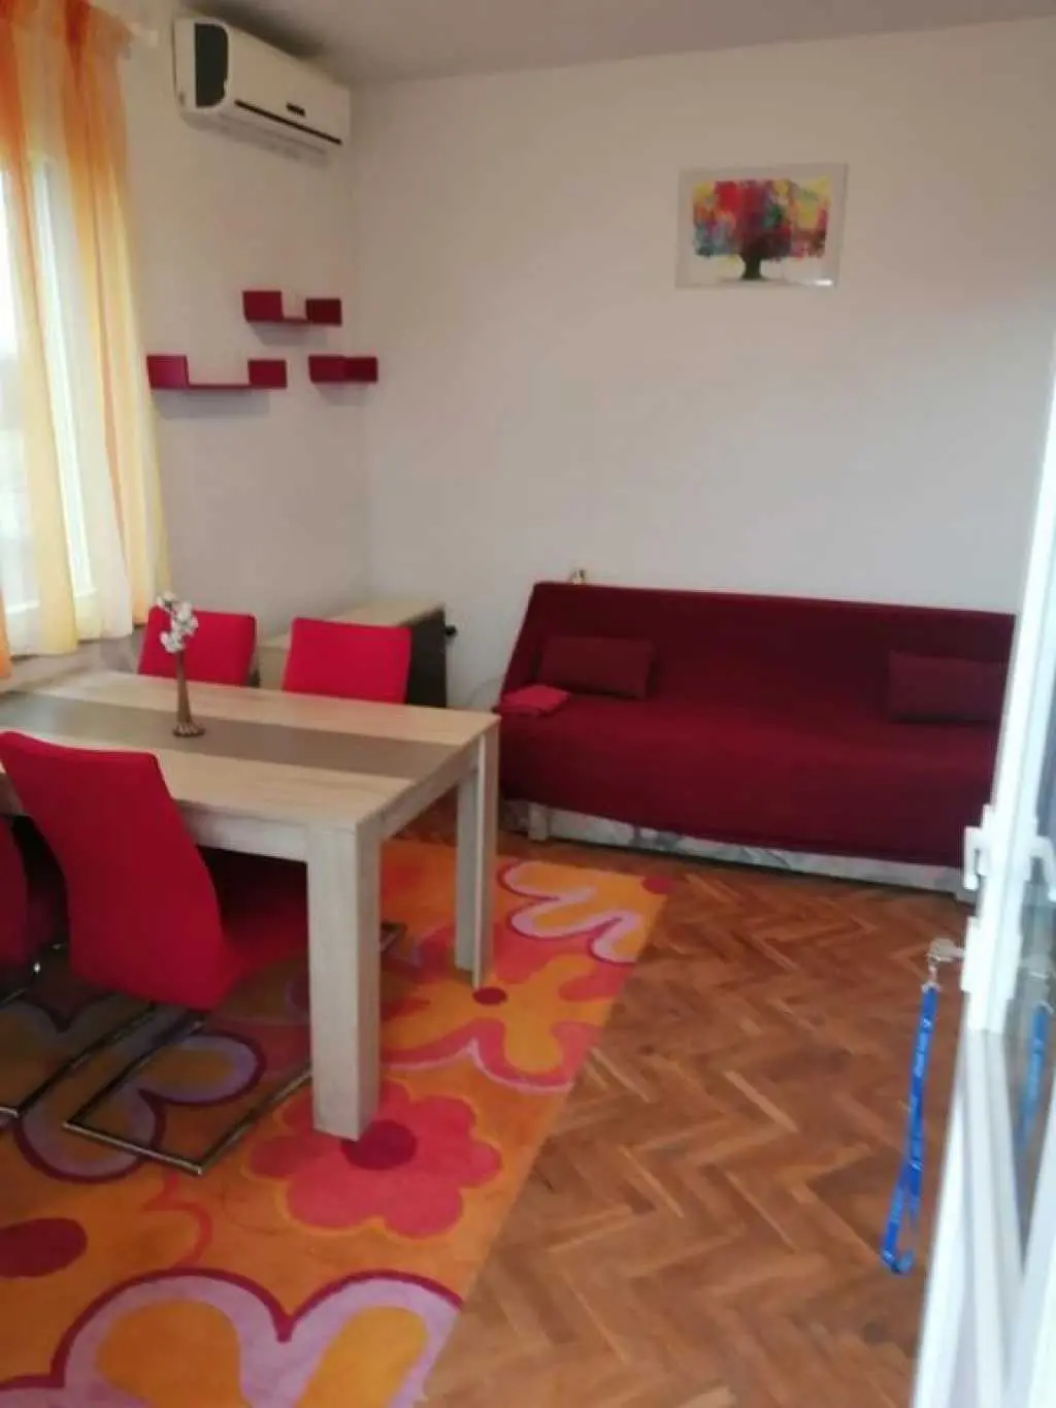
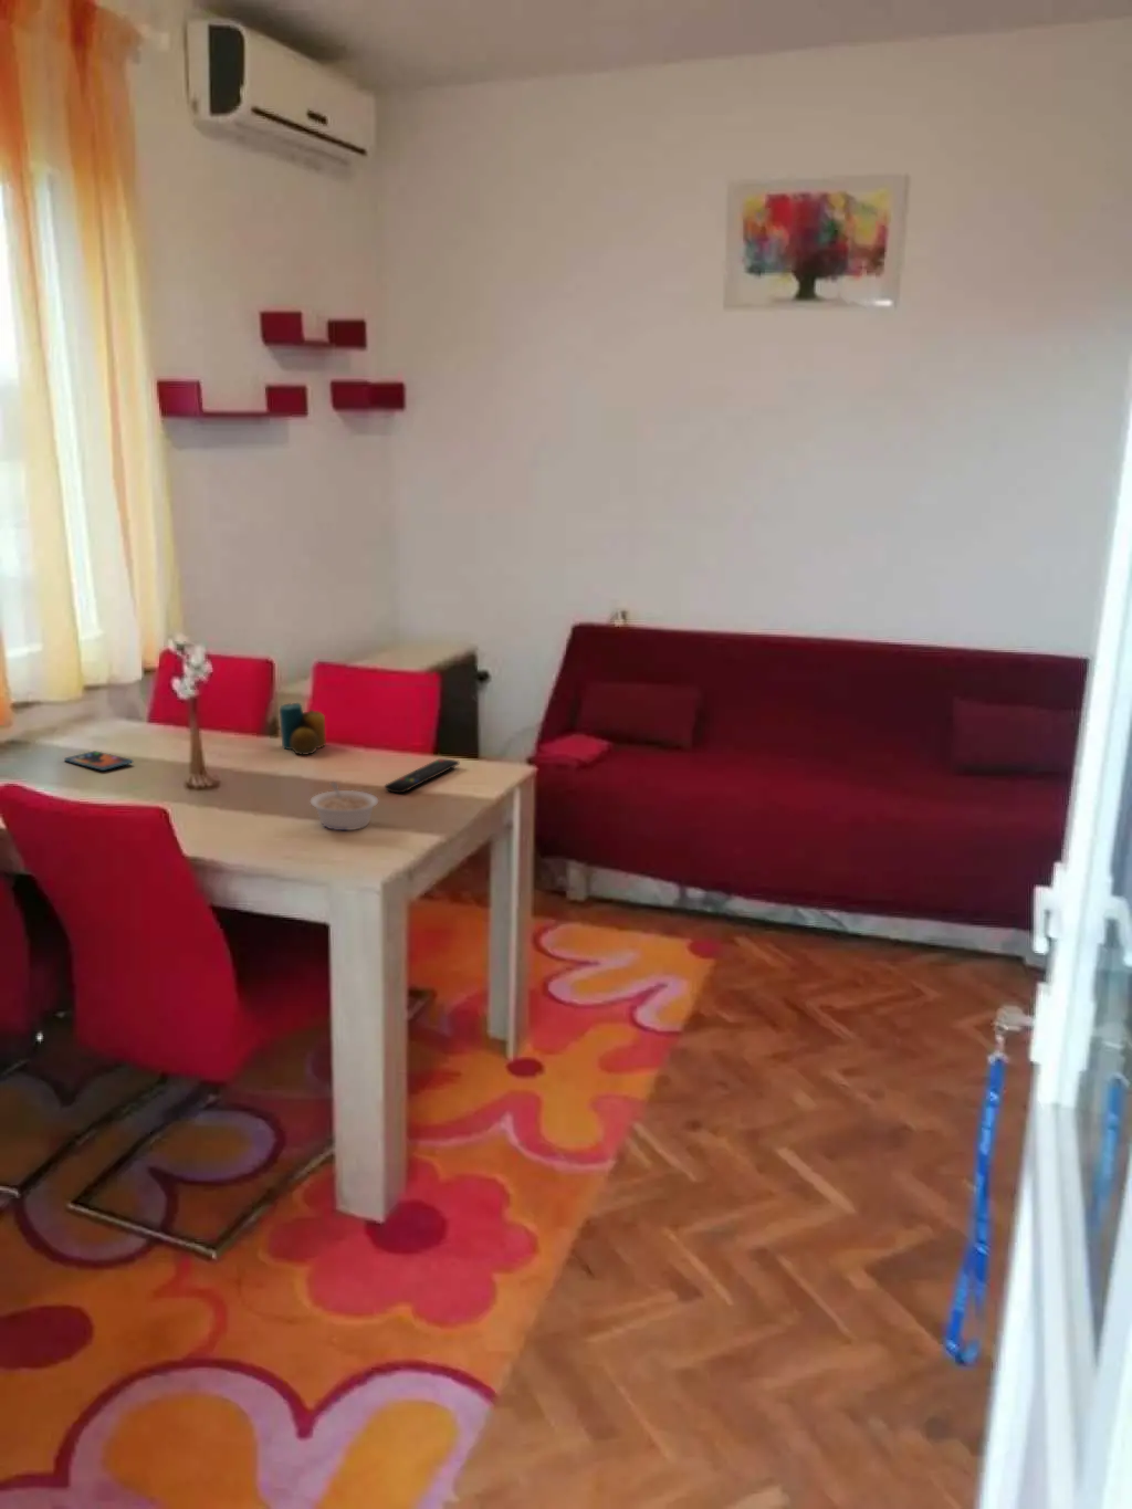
+ candle [278,702,327,756]
+ legume [309,780,379,831]
+ remote control [384,757,460,794]
+ smartphone [63,749,133,772]
